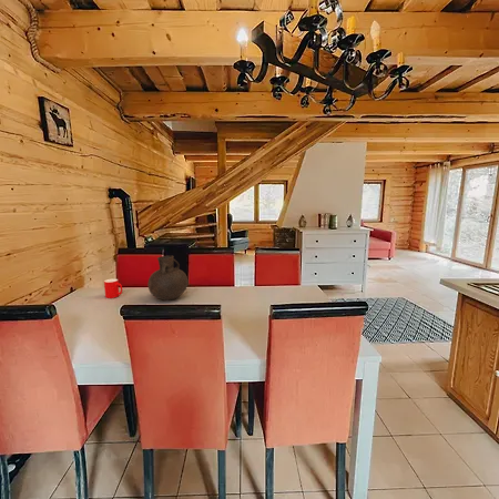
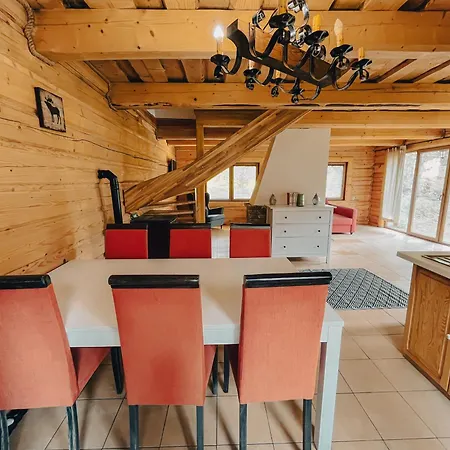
- vase [146,255,190,301]
- cup [103,278,123,299]
